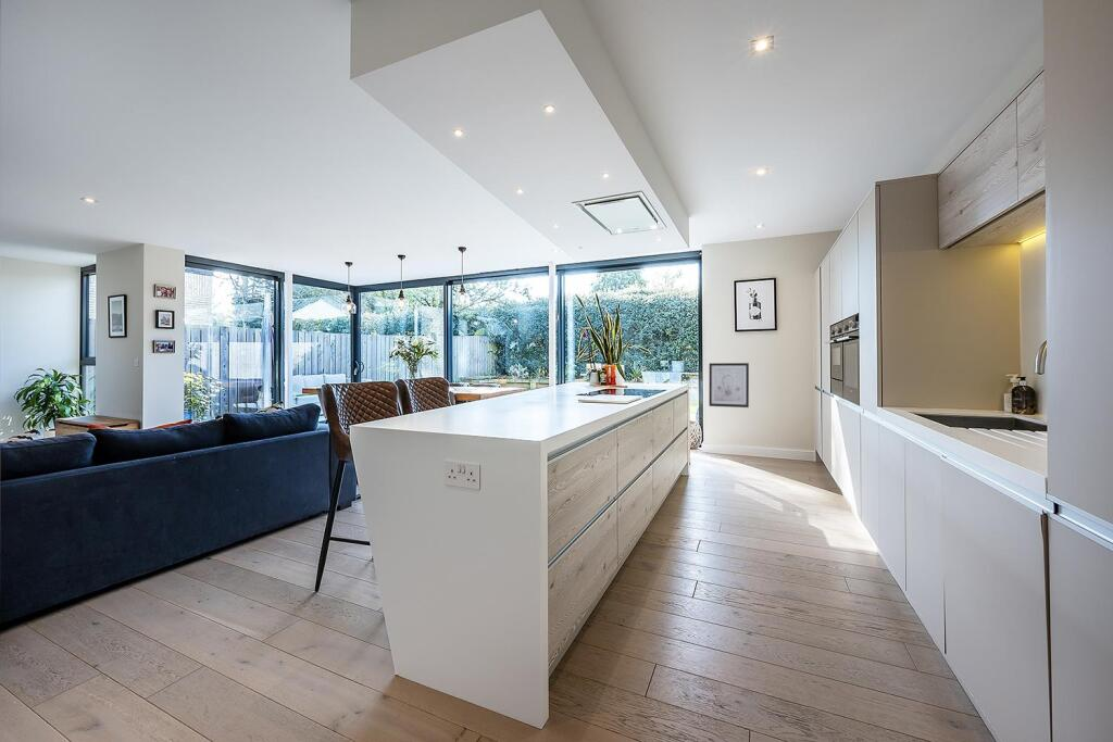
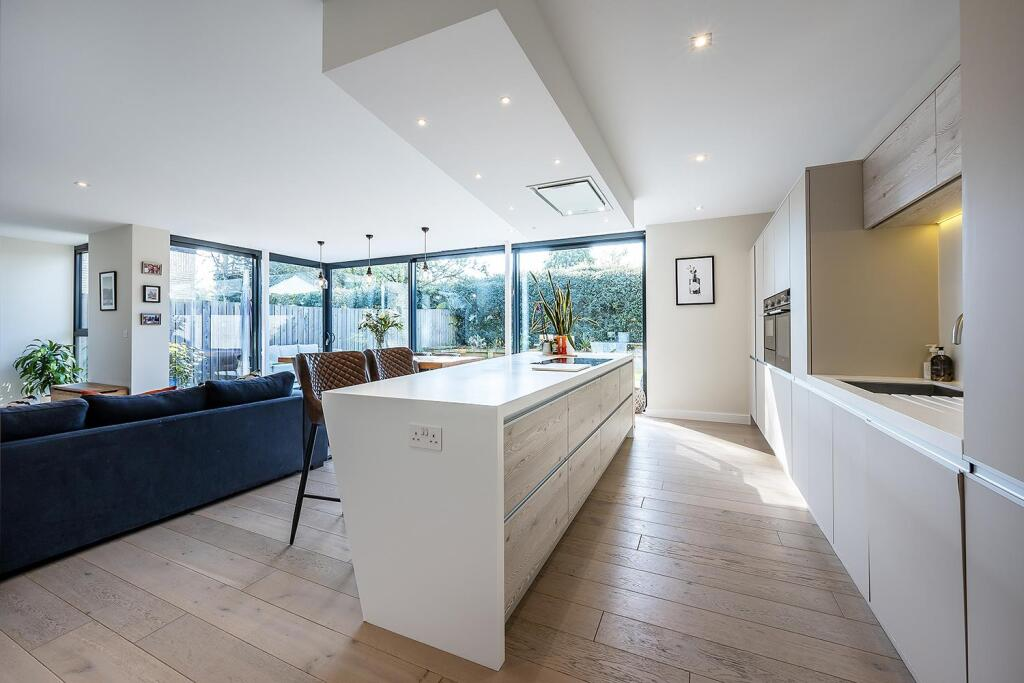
- wall art [708,362,750,408]
